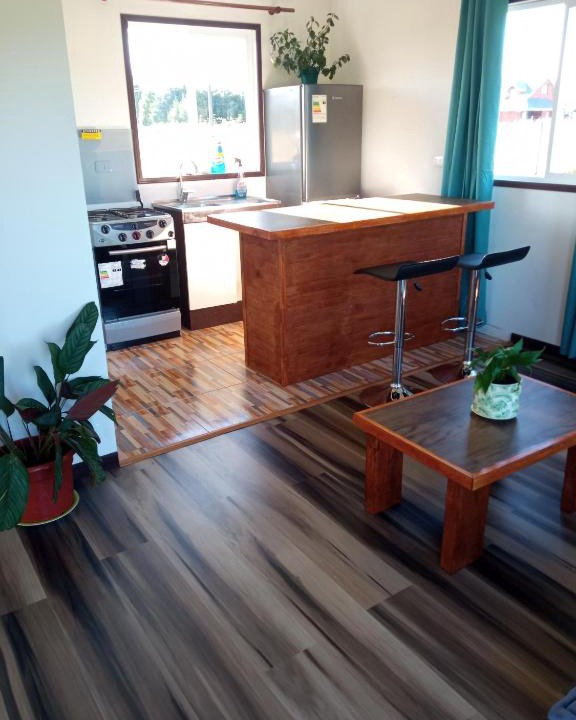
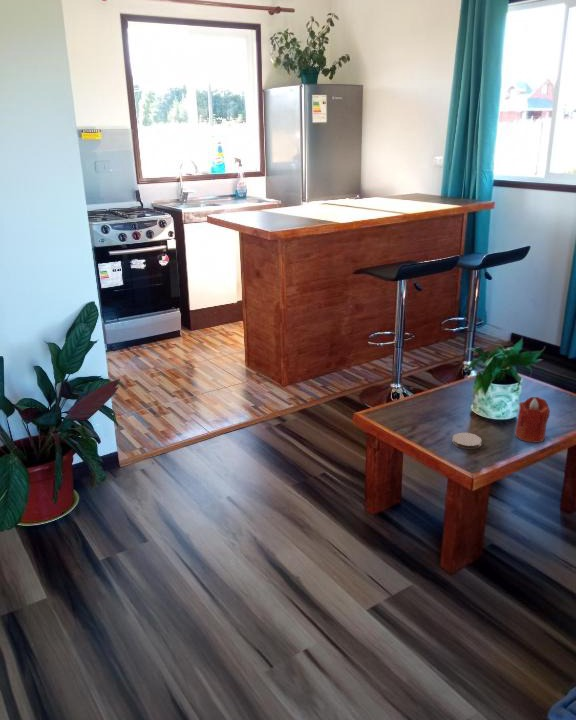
+ candle [514,396,551,444]
+ coaster [451,432,482,450]
